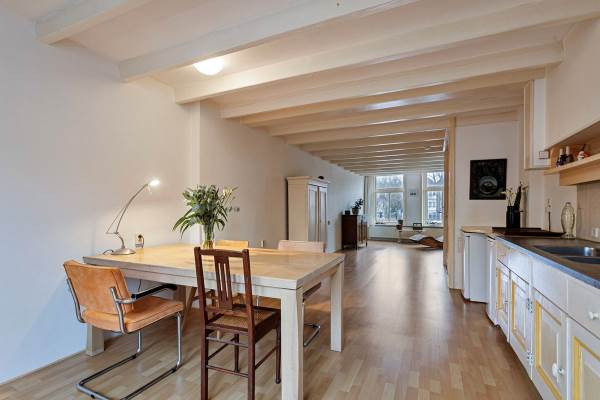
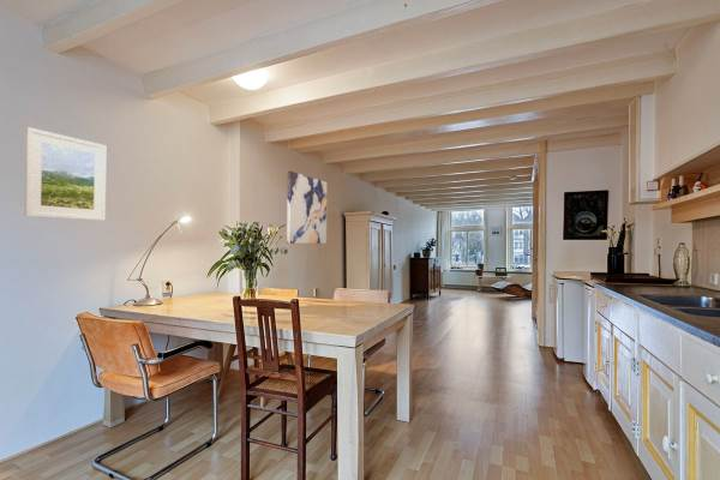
+ wall art [286,170,328,245]
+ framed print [24,126,107,222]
